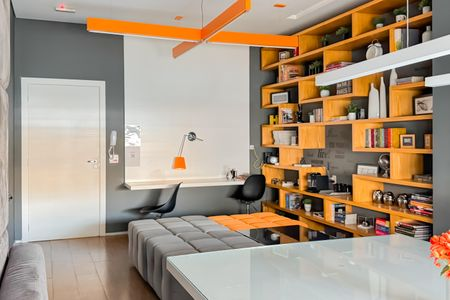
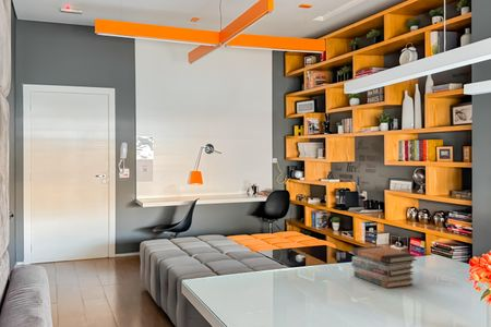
+ book stack [350,245,418,289]
